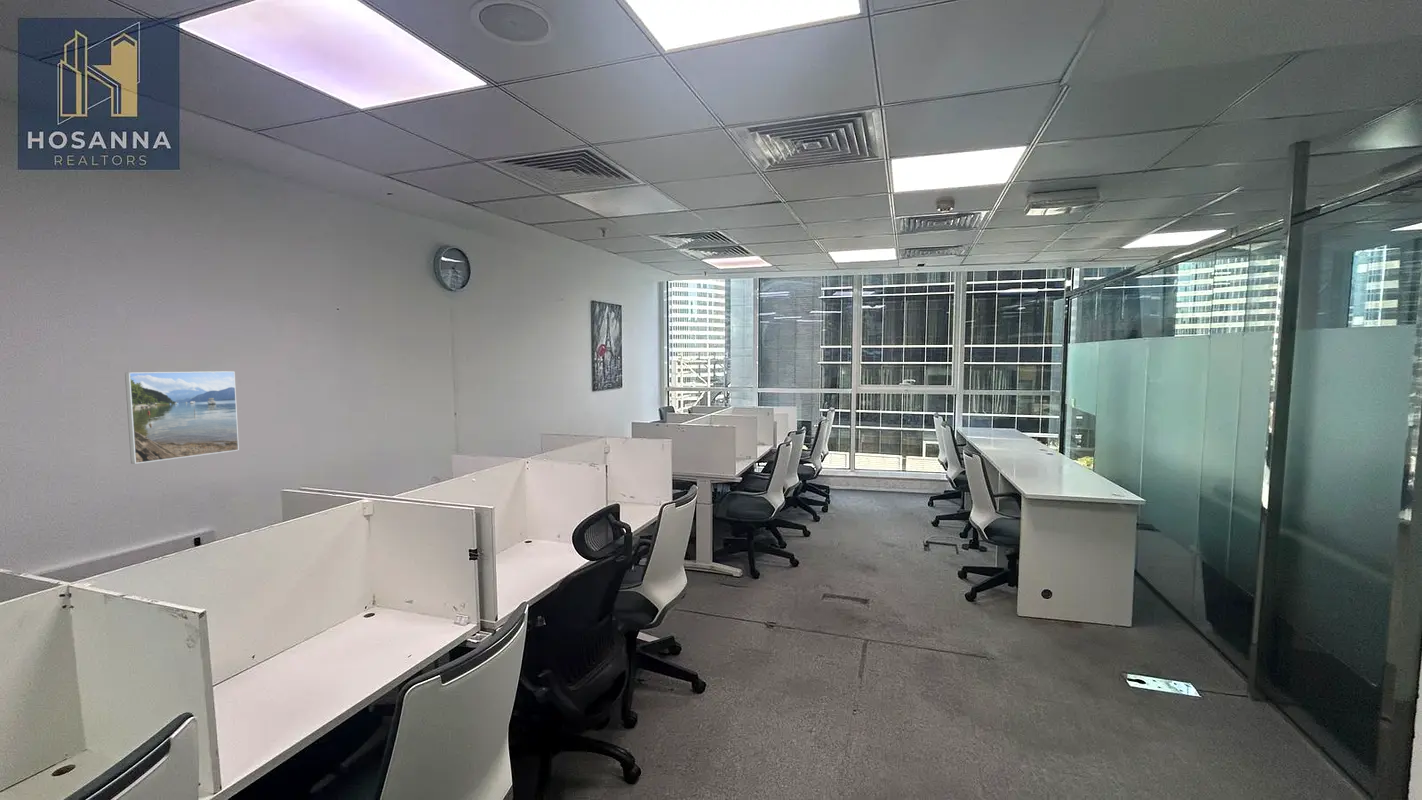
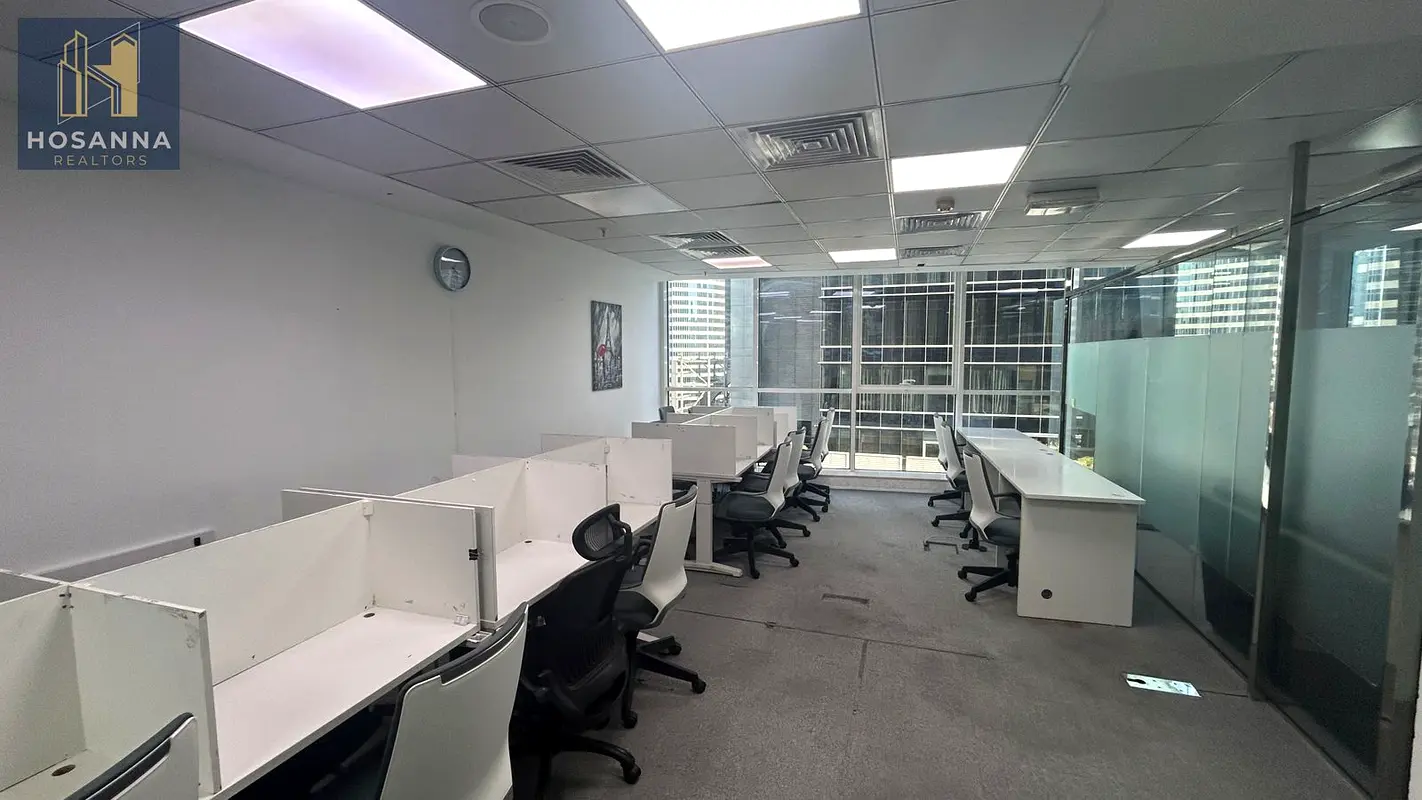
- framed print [124,370,240,465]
